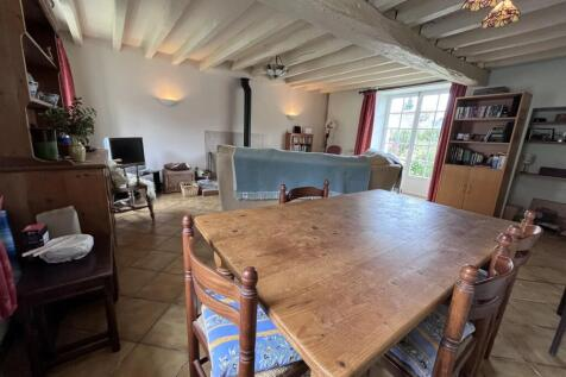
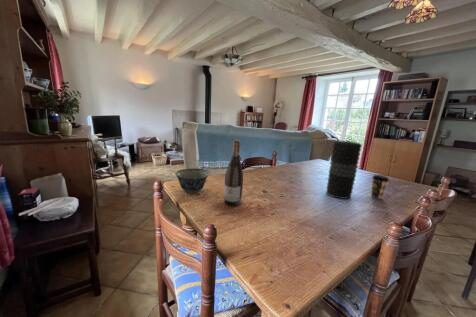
+ wine bottle [223,139,244,207]
+ vase [325,140,363,200]
+ coffee cup [370,174,390,200]
+ bowl [174,167,211,194]
